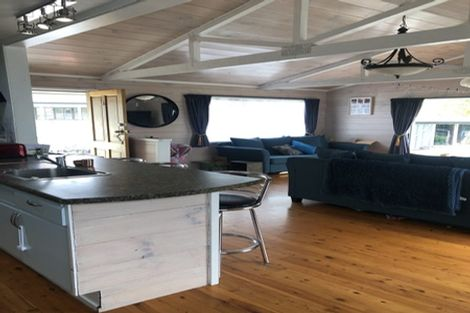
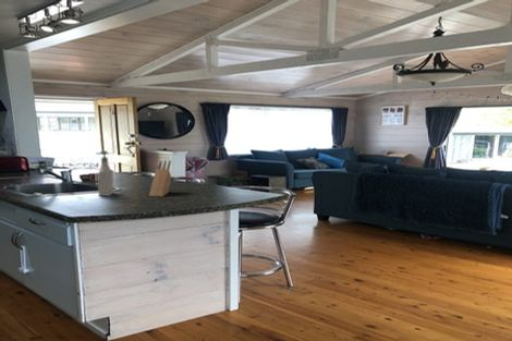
+ soap bottle [95,149,115,197]
+ knife block [148,159,172,198]
